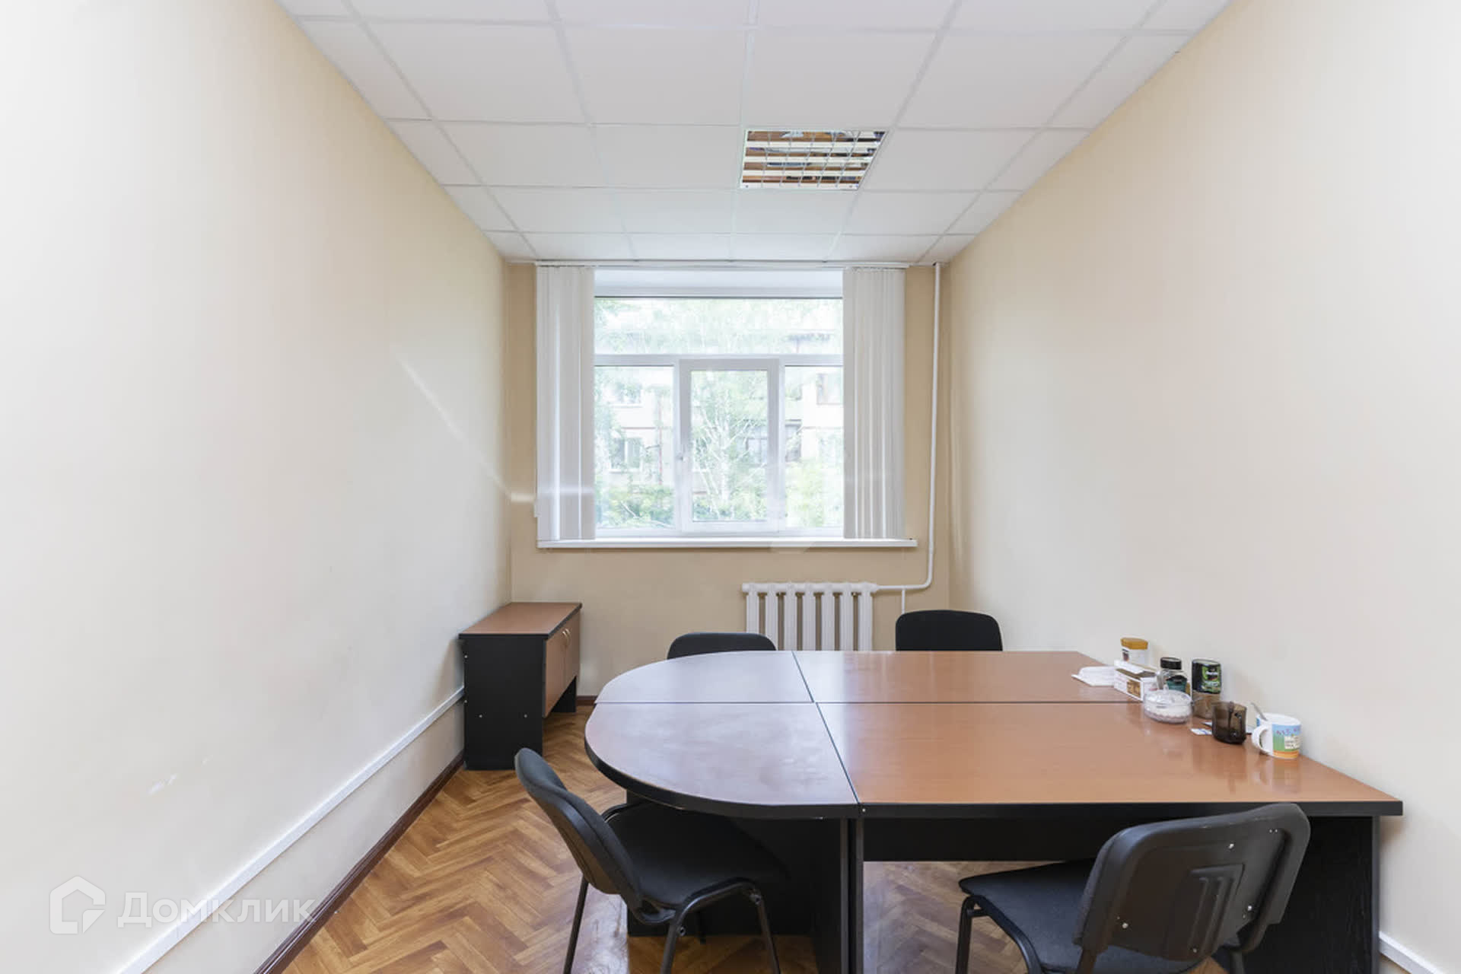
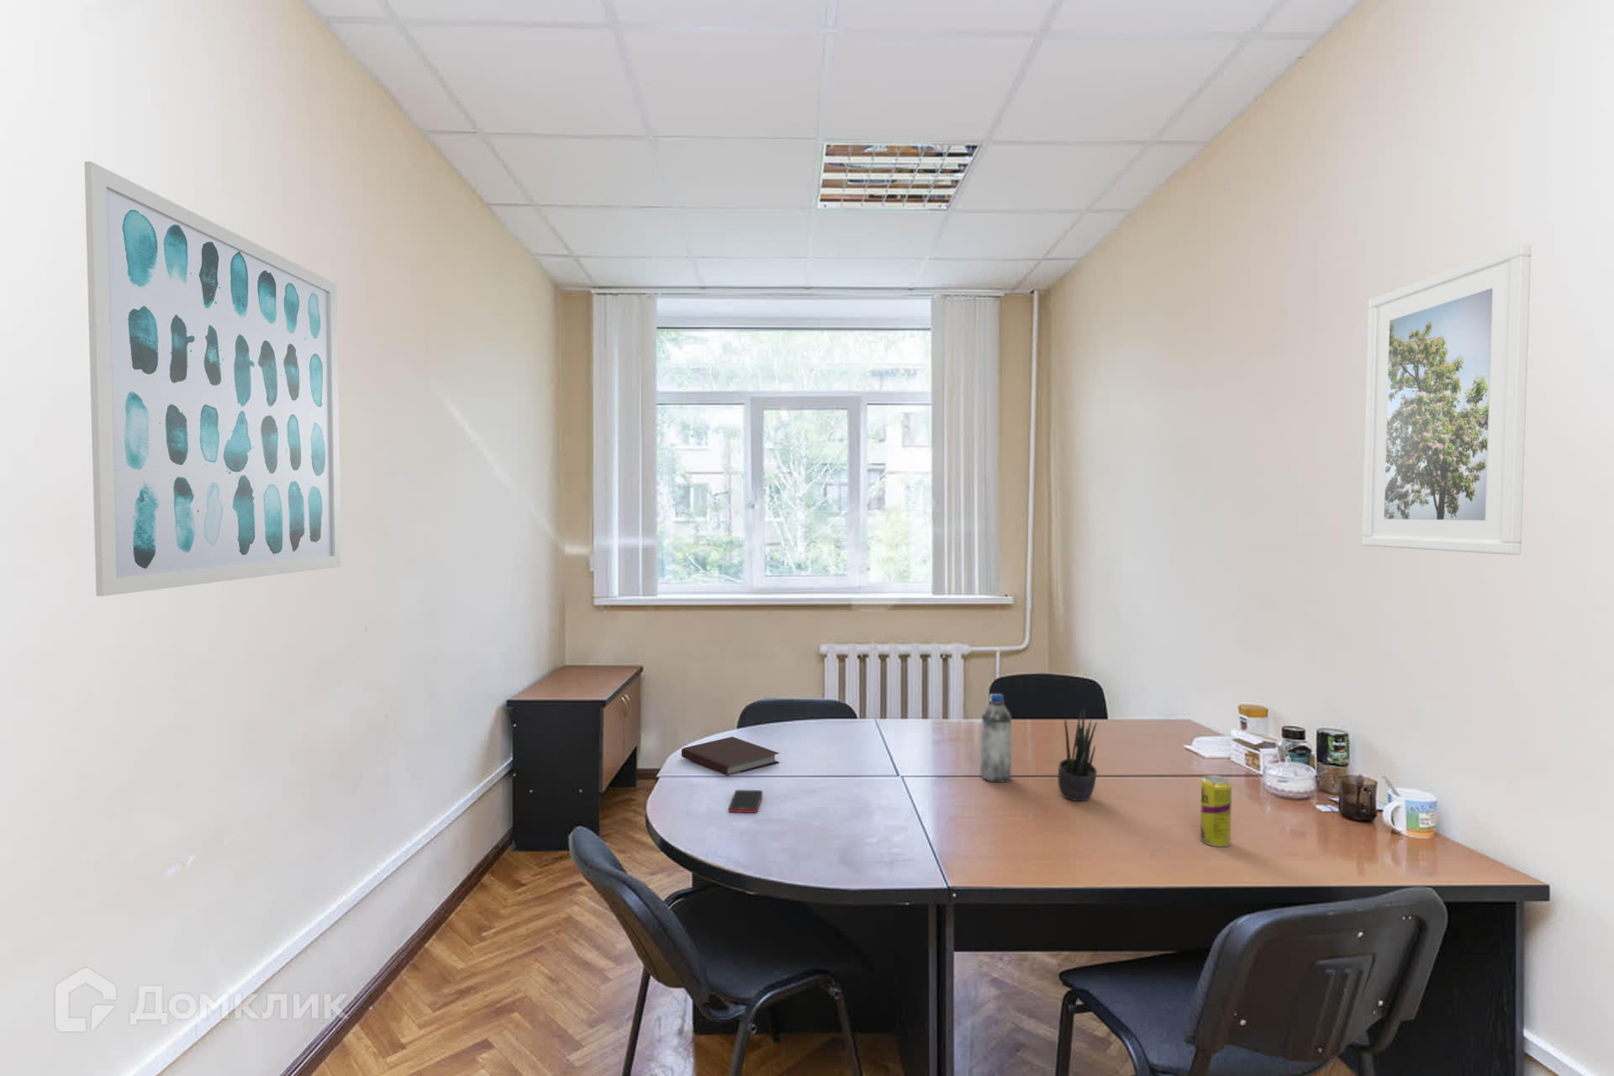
+ cell phone [728,789,764,814]
+ wall art [84,161,342,597]
+ beverage can [1200,775,1232,848]
+ water bottle [980,693,1012,783]
+ potted plant [1057,709,1098,802]
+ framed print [1361,244,1531,556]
+ notebook [681,735,781,777]
